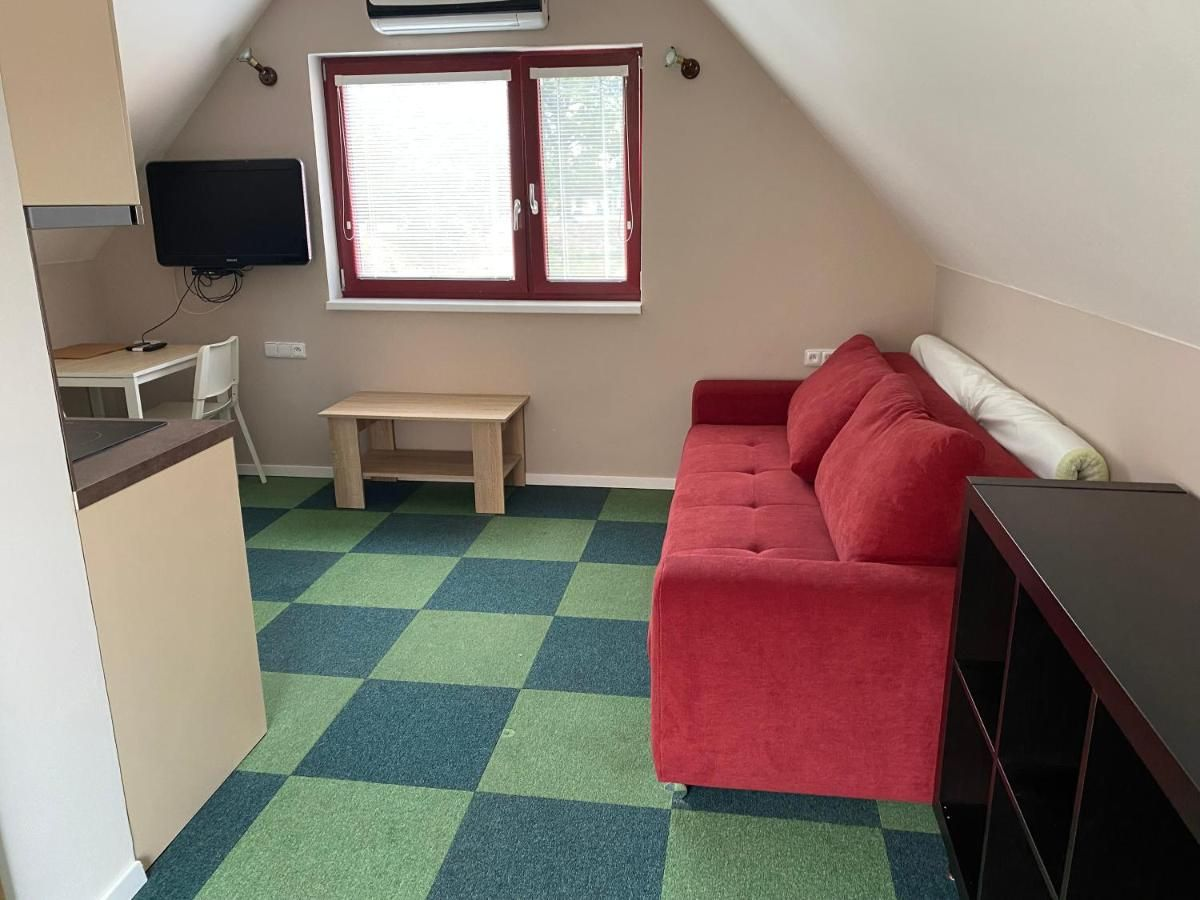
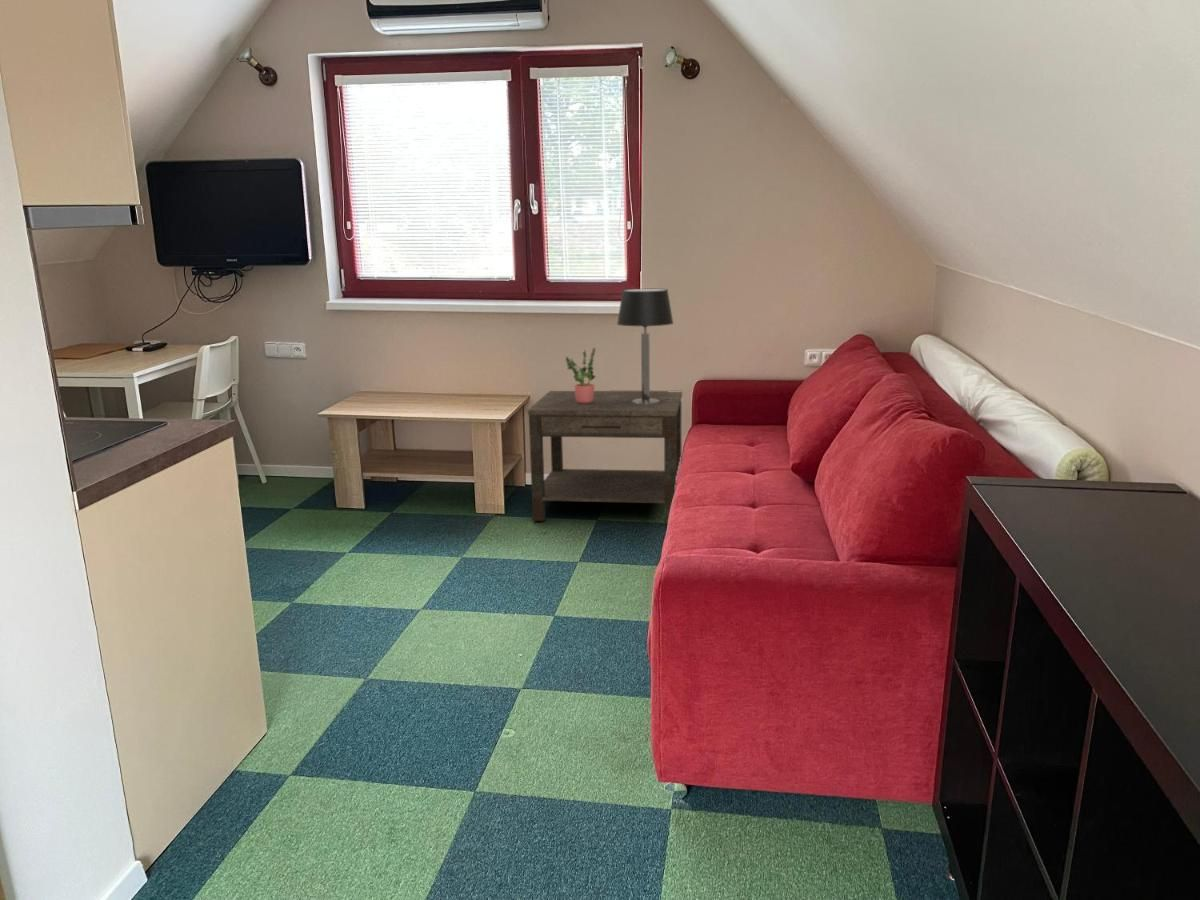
+ table lamp [616,288,674,404]
+ potted plant [565,347,597,404]
+ side table [527,390,683,525]
